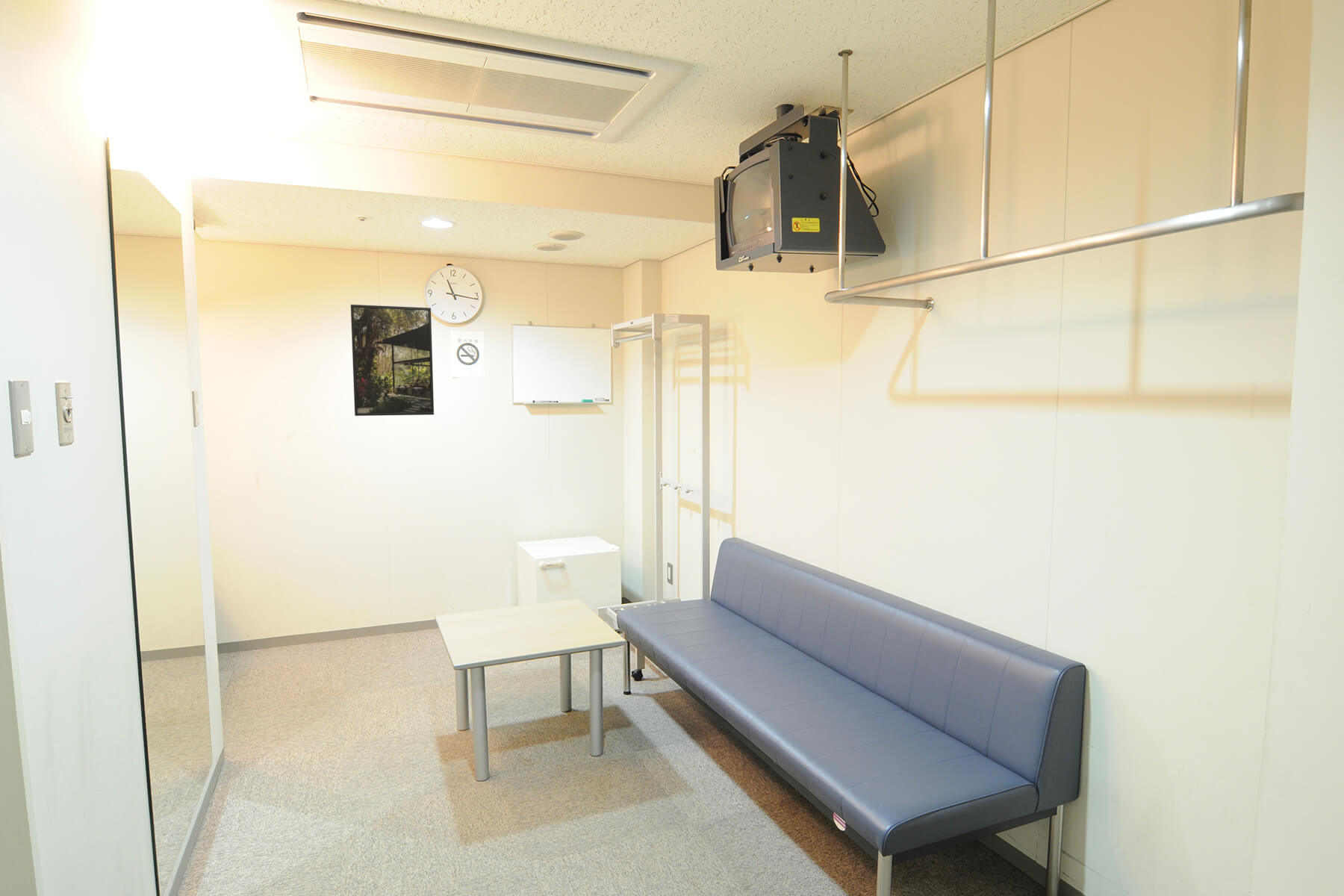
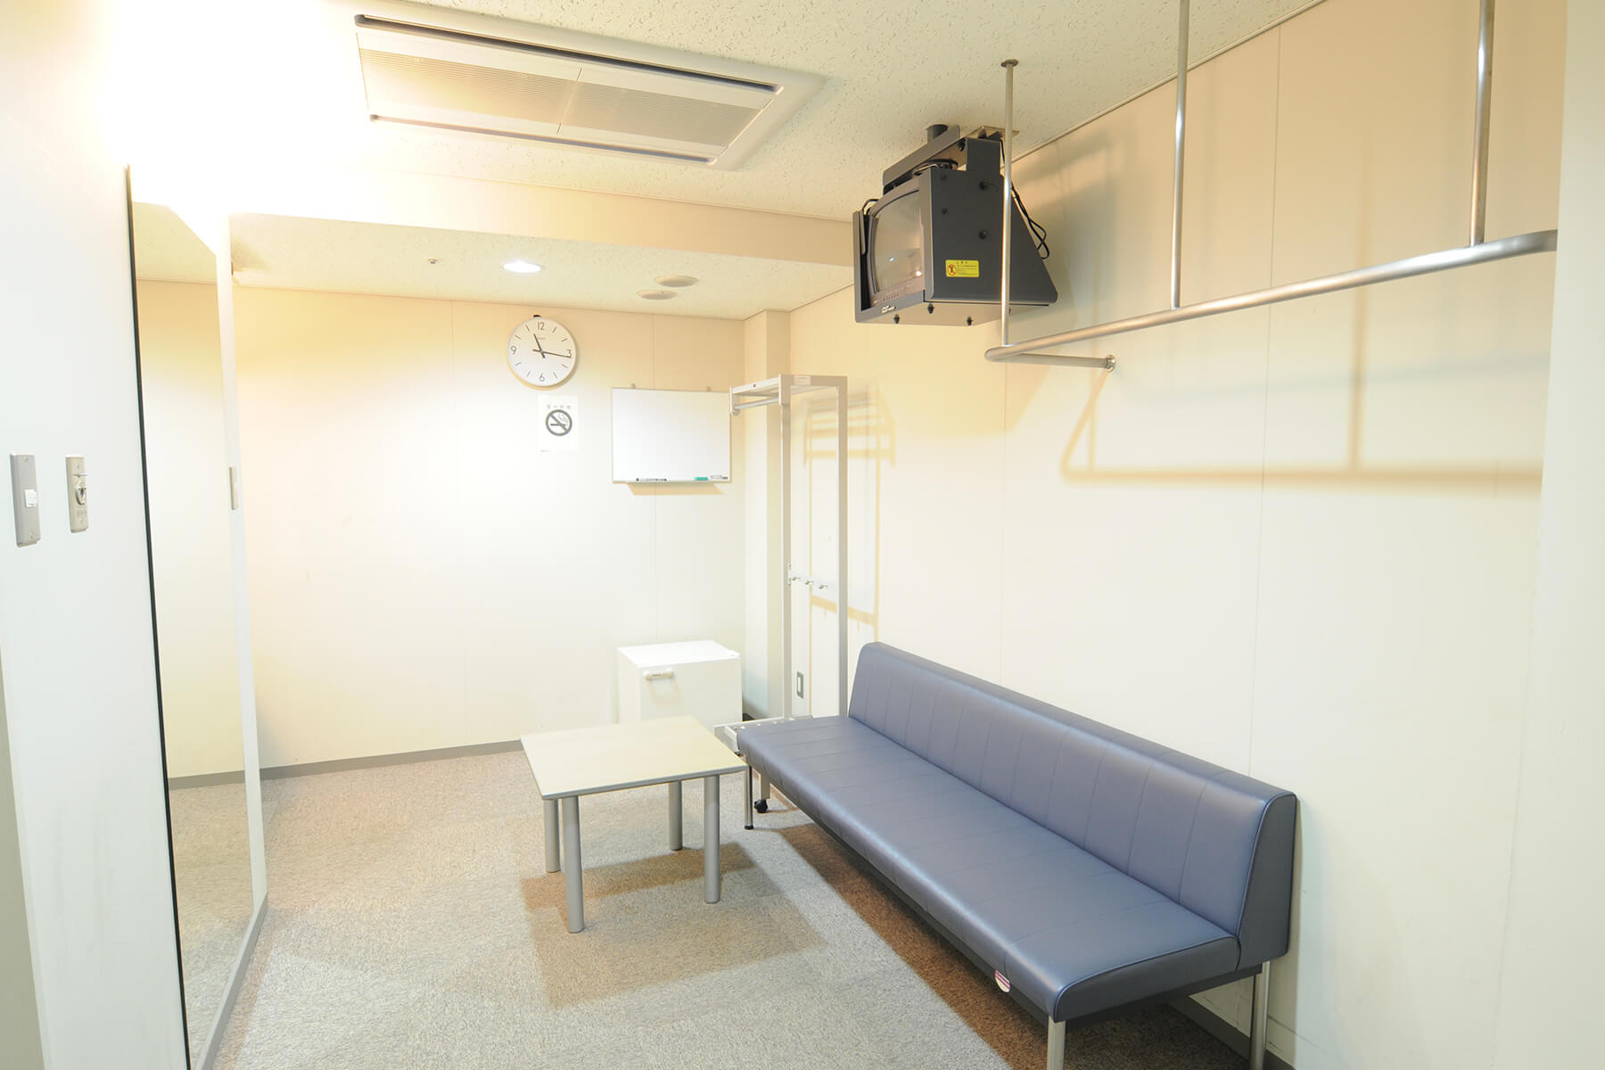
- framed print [350,304,435,417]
